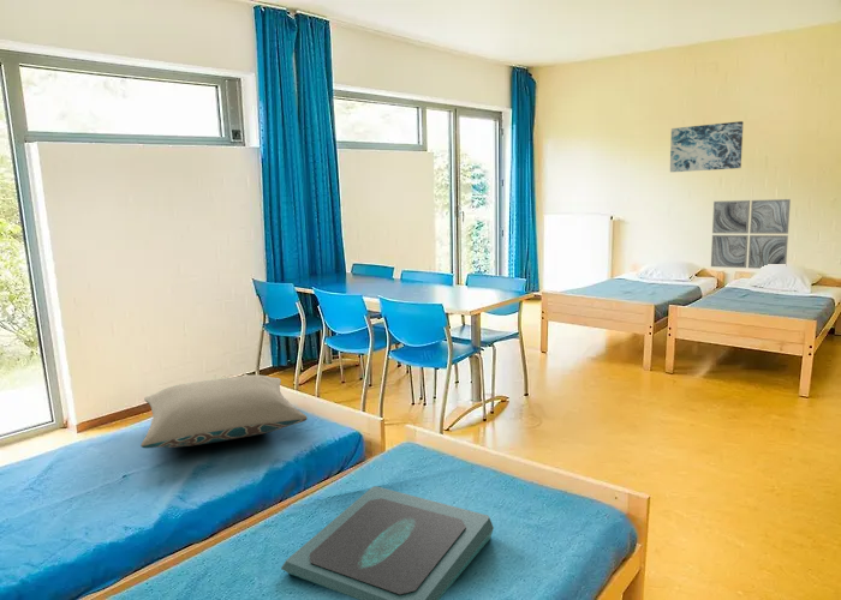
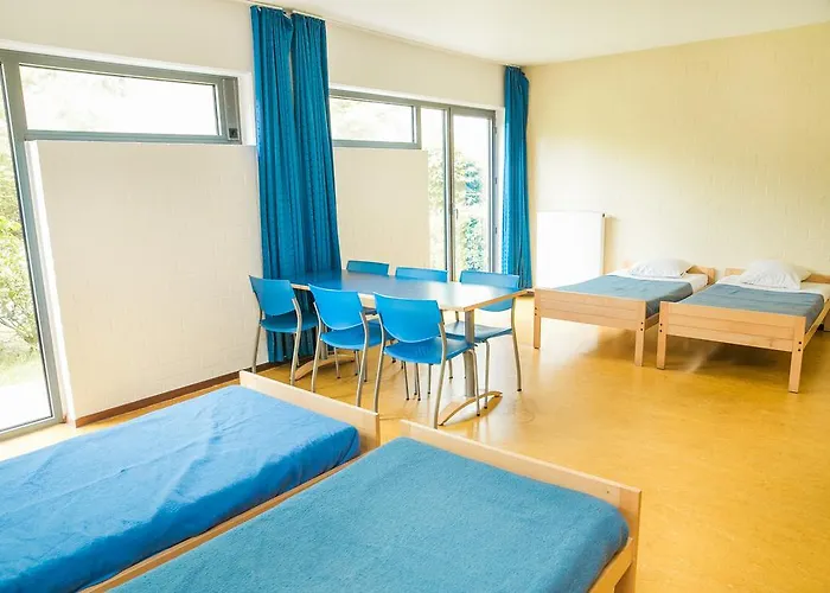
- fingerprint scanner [280,485,495,600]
- wall art [710,198,792,270]
- pillow [139,373,309,449]
- wall art [669,120,745,173]
